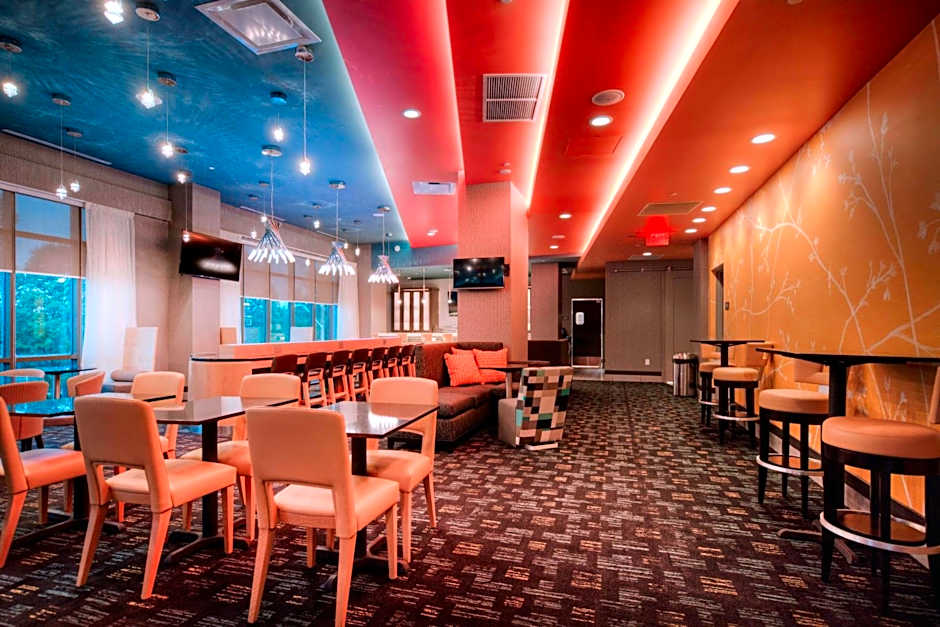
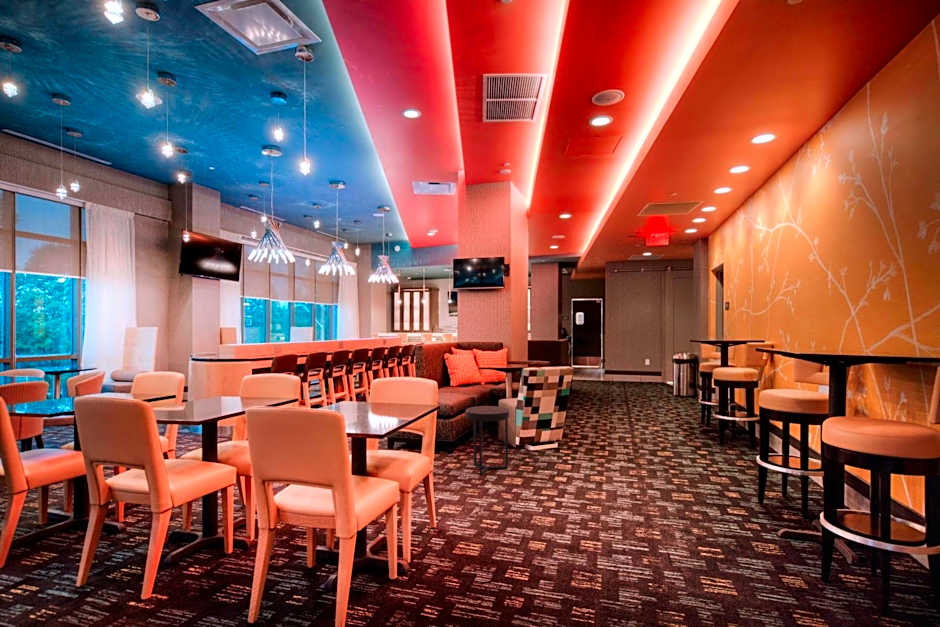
+ side table [465,405,510,476]
